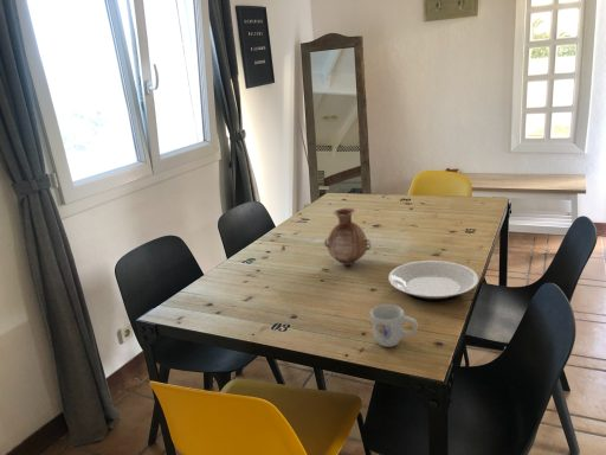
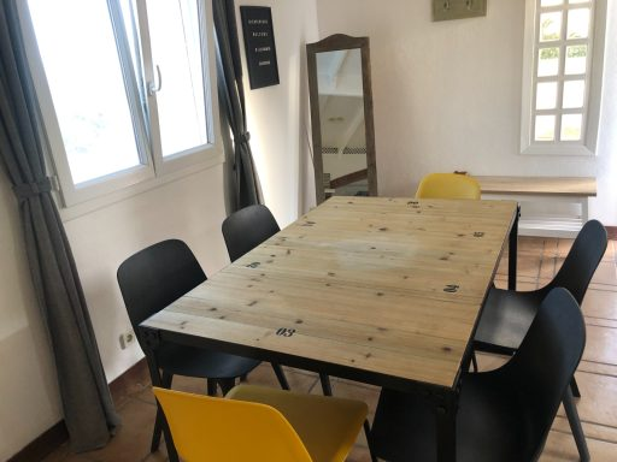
- vase [323,207,372,267]
- mug [369,303,419,348]
- plate [387,259,479,302]
